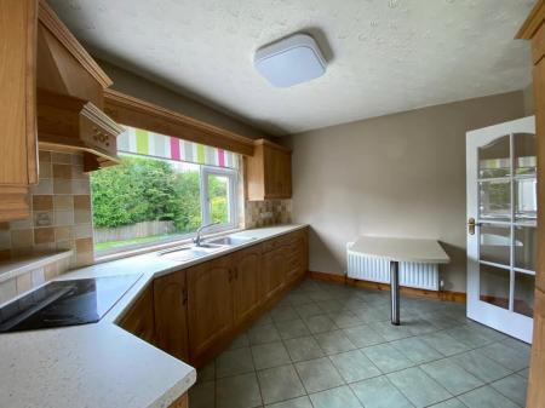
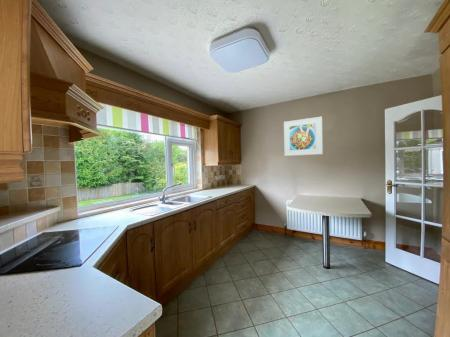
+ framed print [283,116,324,157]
